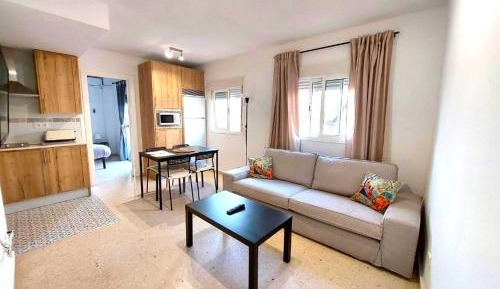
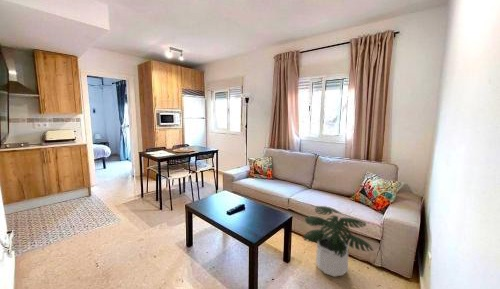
+ potted plant [302,205,375,278]
